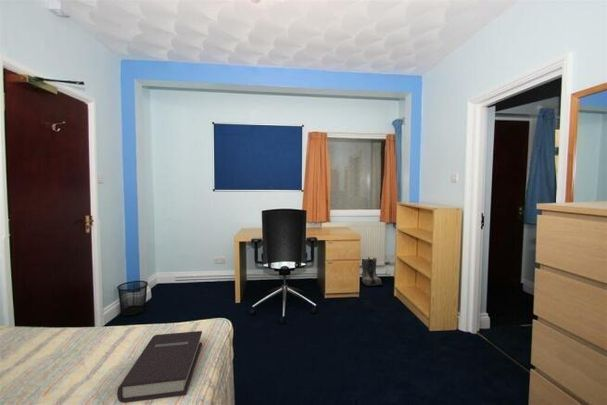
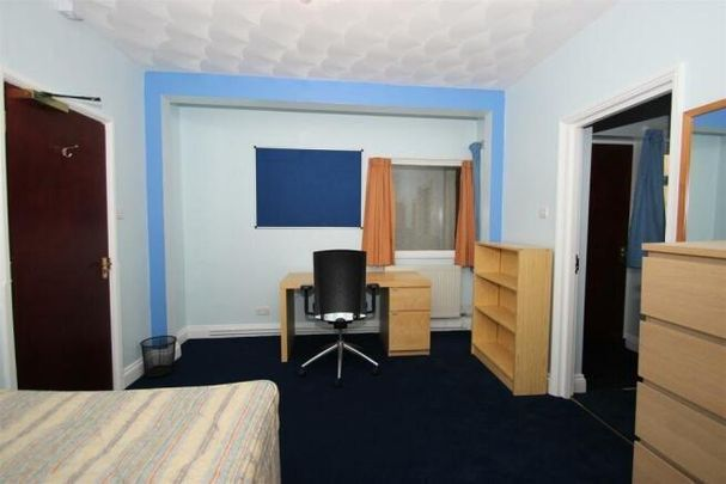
- book [116,330,203,404]
- boots [360,256,383,287]
